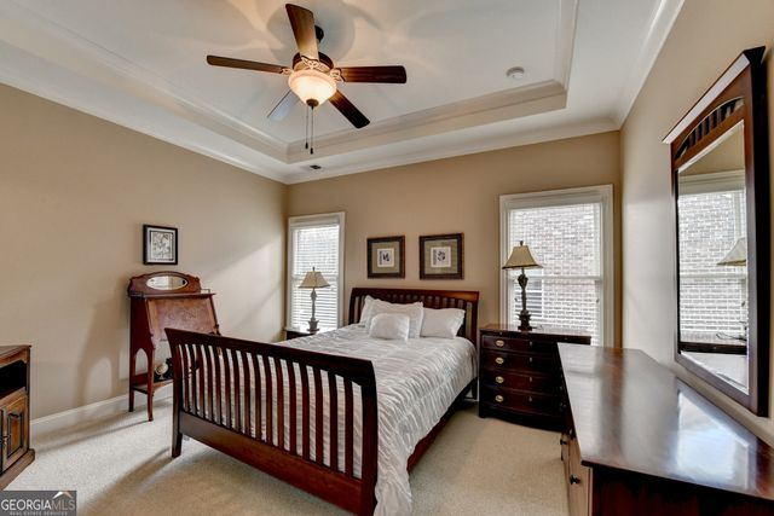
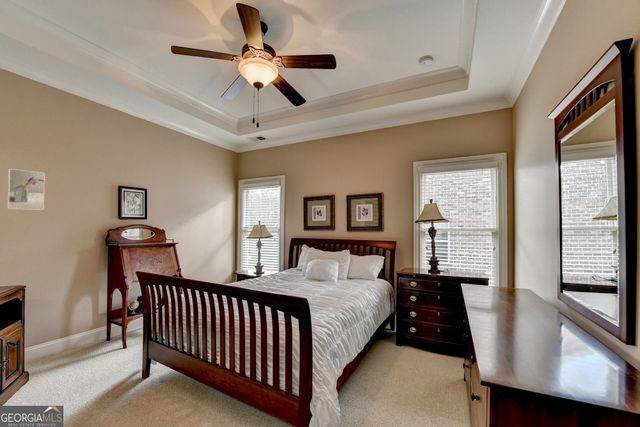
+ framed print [6,168,46,211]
